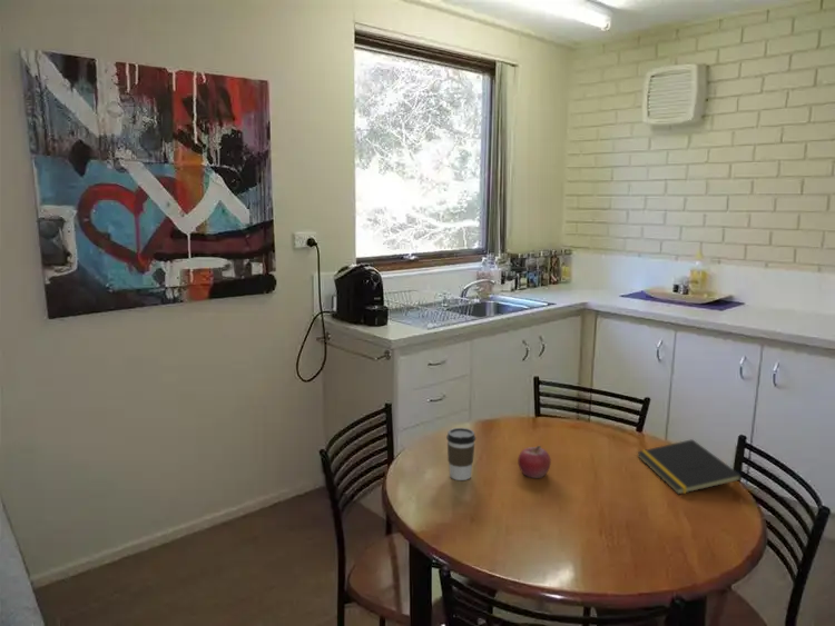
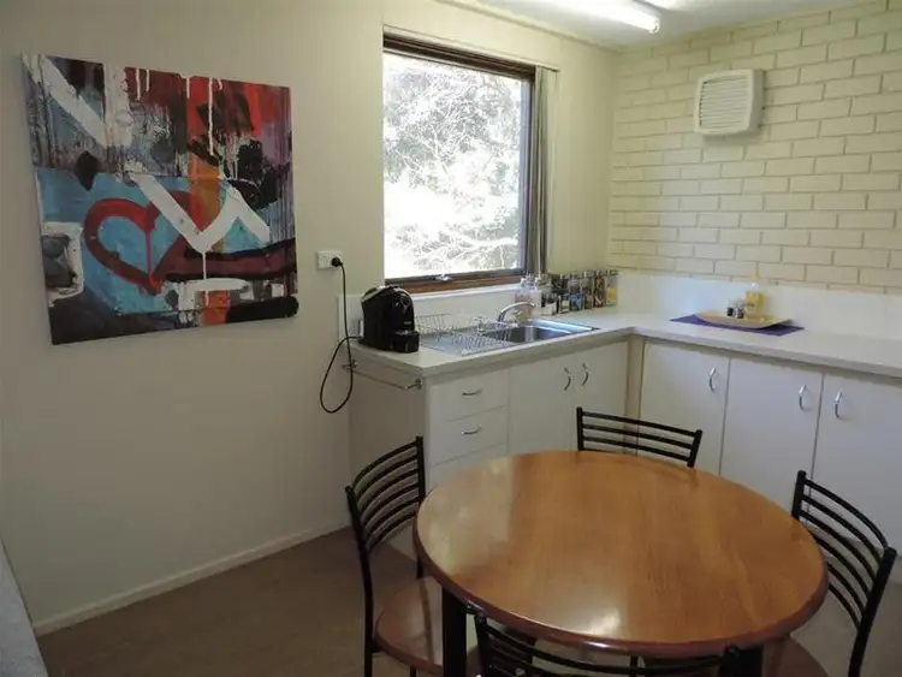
- fruit [517,445,552,479]
- coffee cup [445,427,477,481]
- notepad [636,438,743,496]
